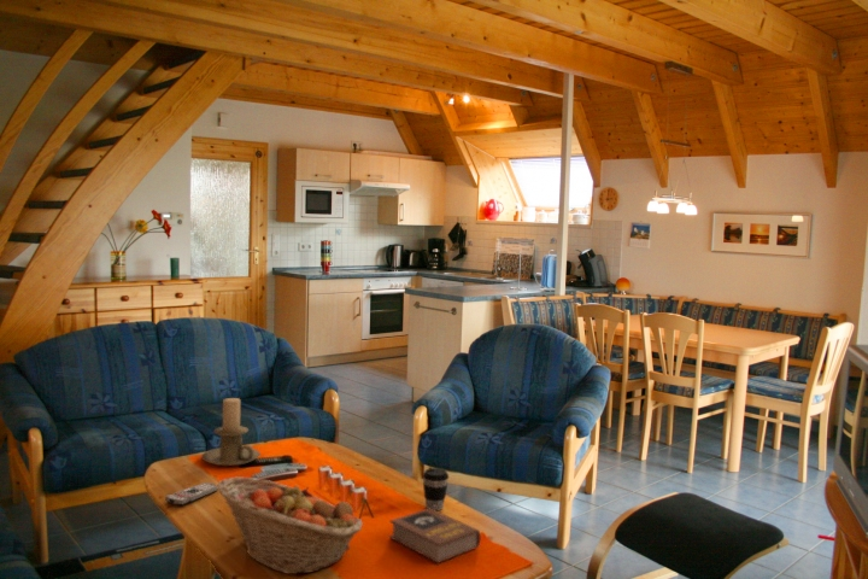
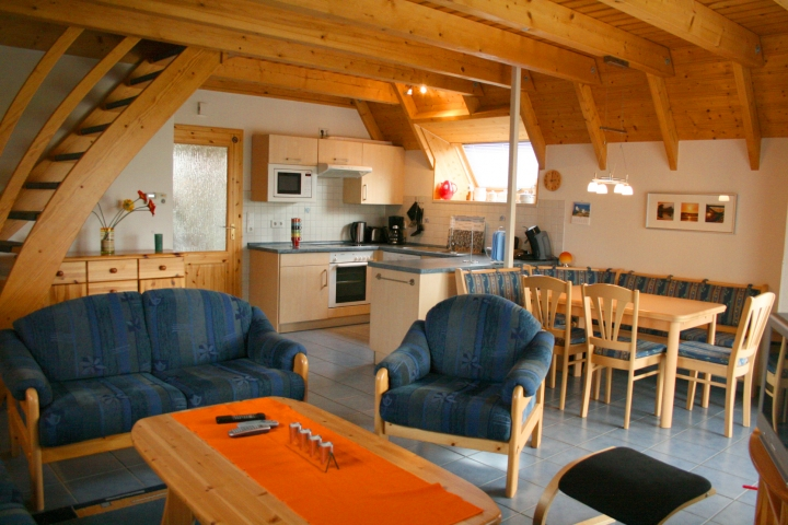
- coffee cup [422,467,450,511]
- remote control [164,481,218,507]
- book [388,508,482,565]
- fruit basket [217,475,364,575]
- candle holder [200,397,262,467]
